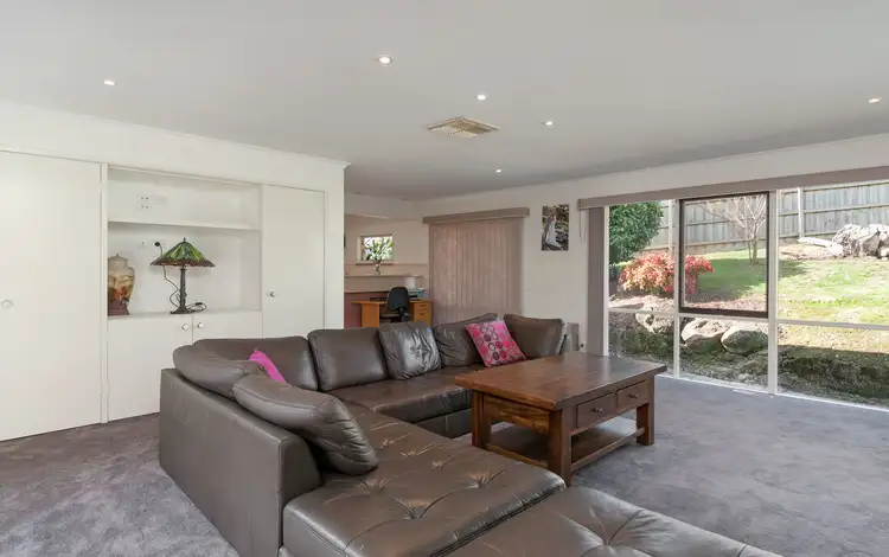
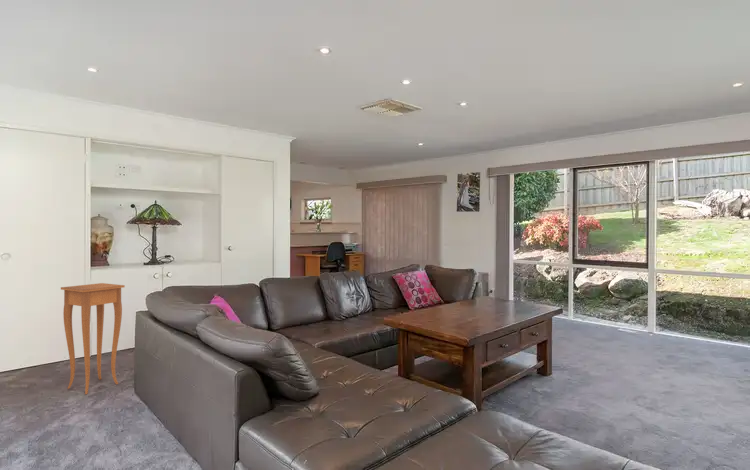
+ side table [60,282,126,395]
